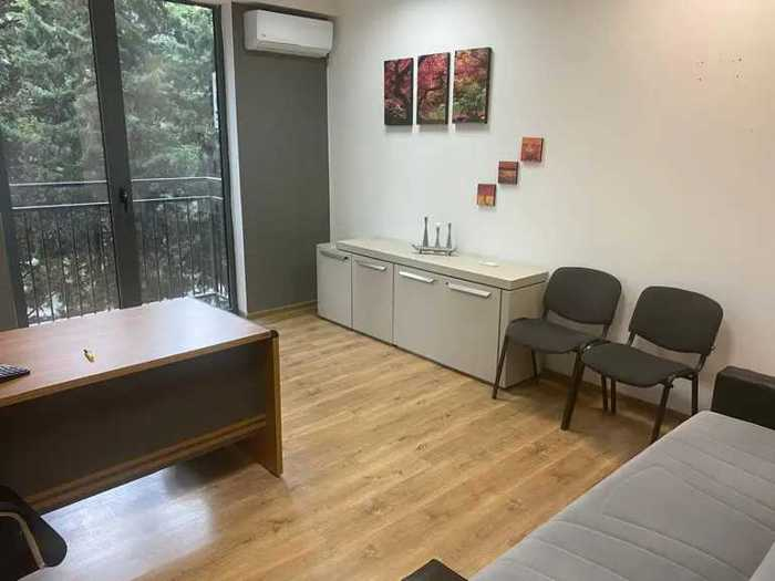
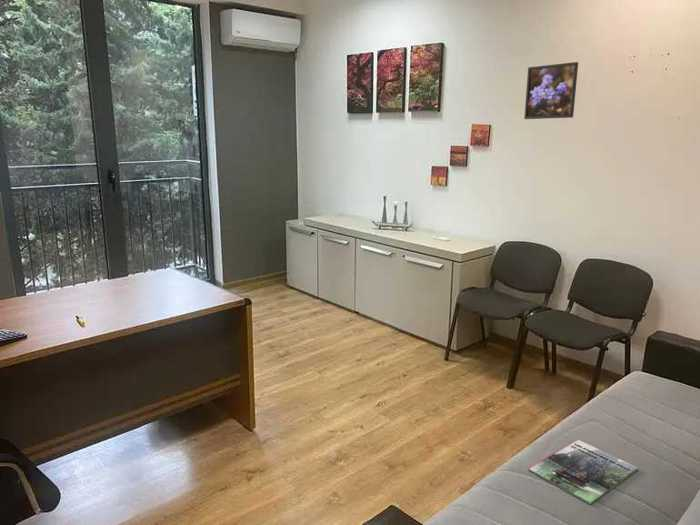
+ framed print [523,61,579,120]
+ magazine [528,439,639,505]
